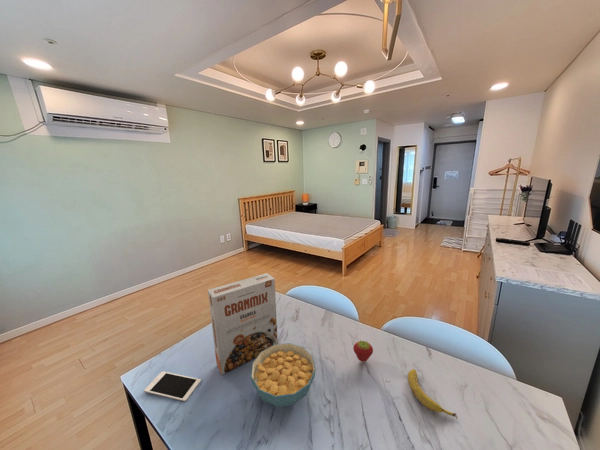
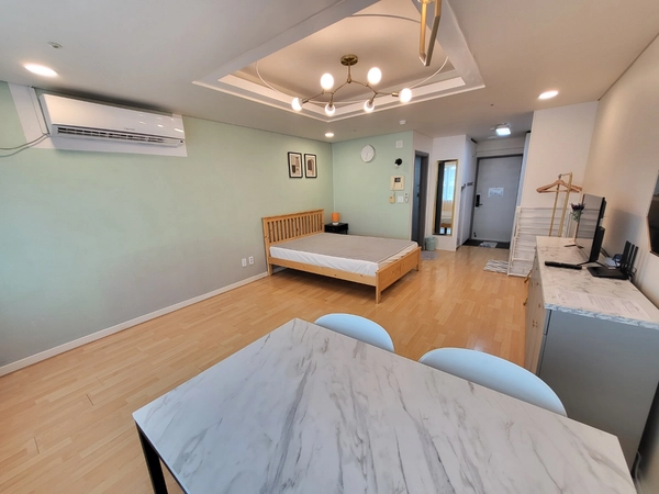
- banana [407,368,459,419]
- cell phone [143,370,202,403]
- cereal bowl [250,342,317,408]
- fruit [352,339,374,363]
- cereal box [207,272,279,376]
